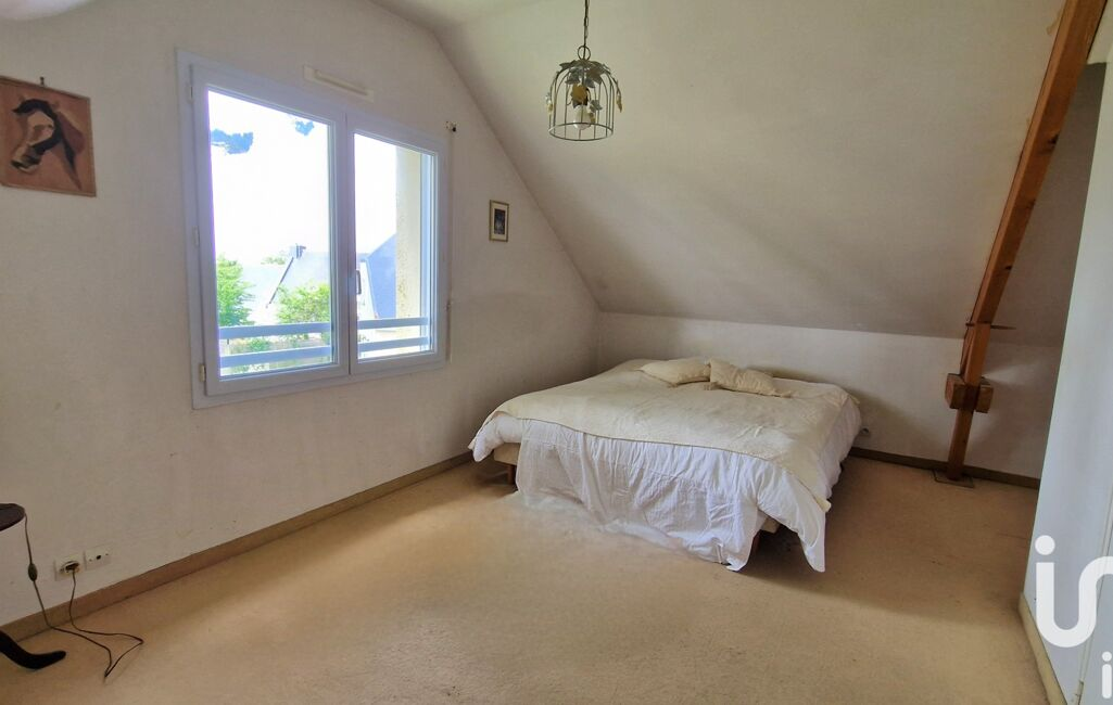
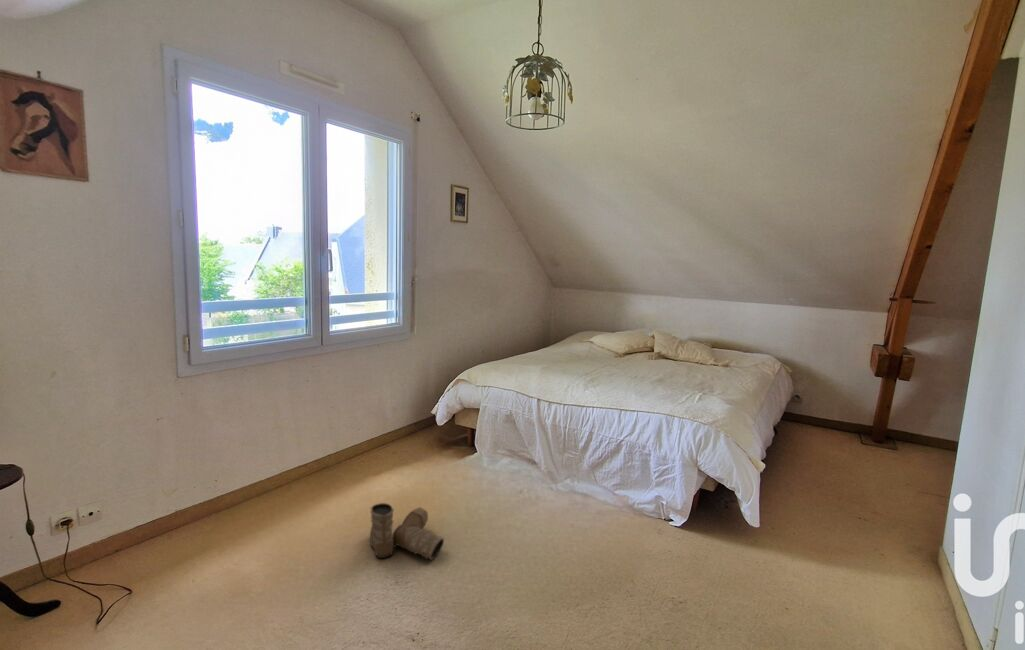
+ boots [369,502,445,561]
